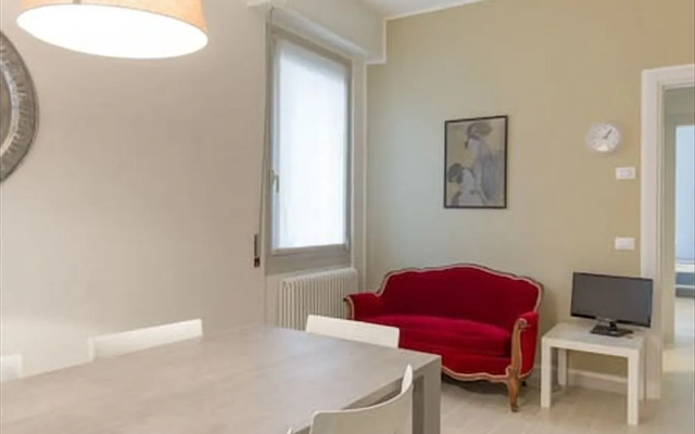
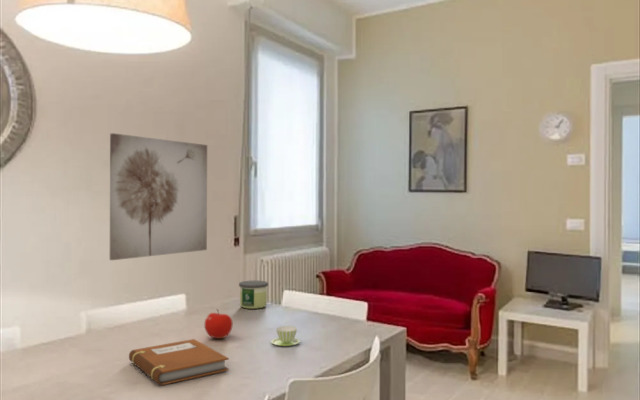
+ notebook [128,338,230,386]
+ wall art [109,132,208,261]
+ candle [238,280,269,310]
+ cup [270,325,301,347]
+ fruit [203,308,234,340]
